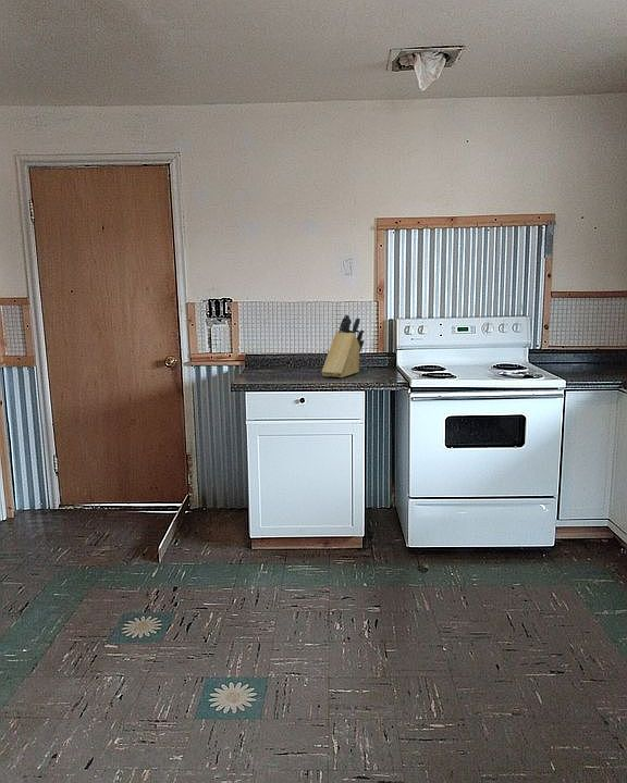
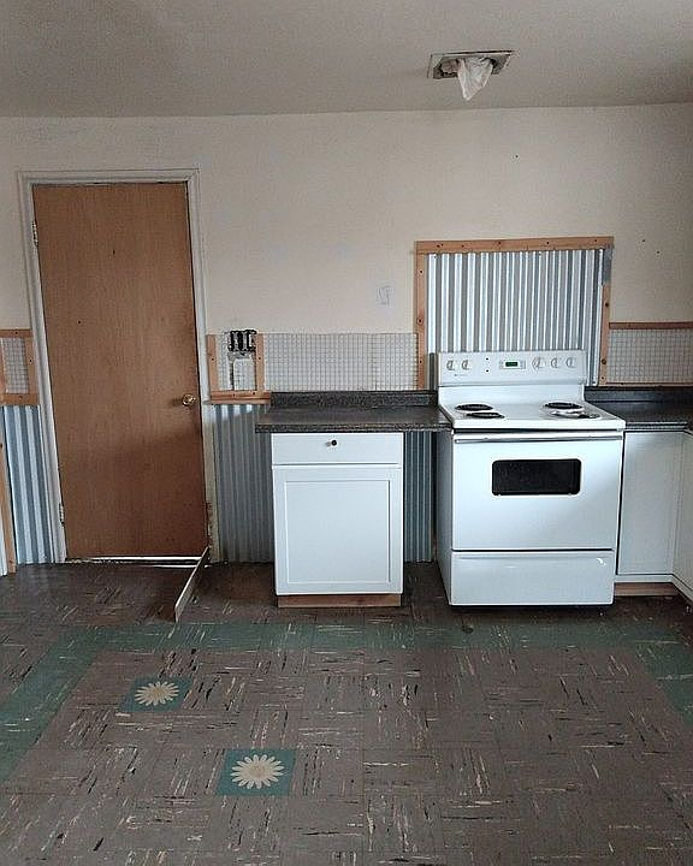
- knife block [321,313,365,378]
